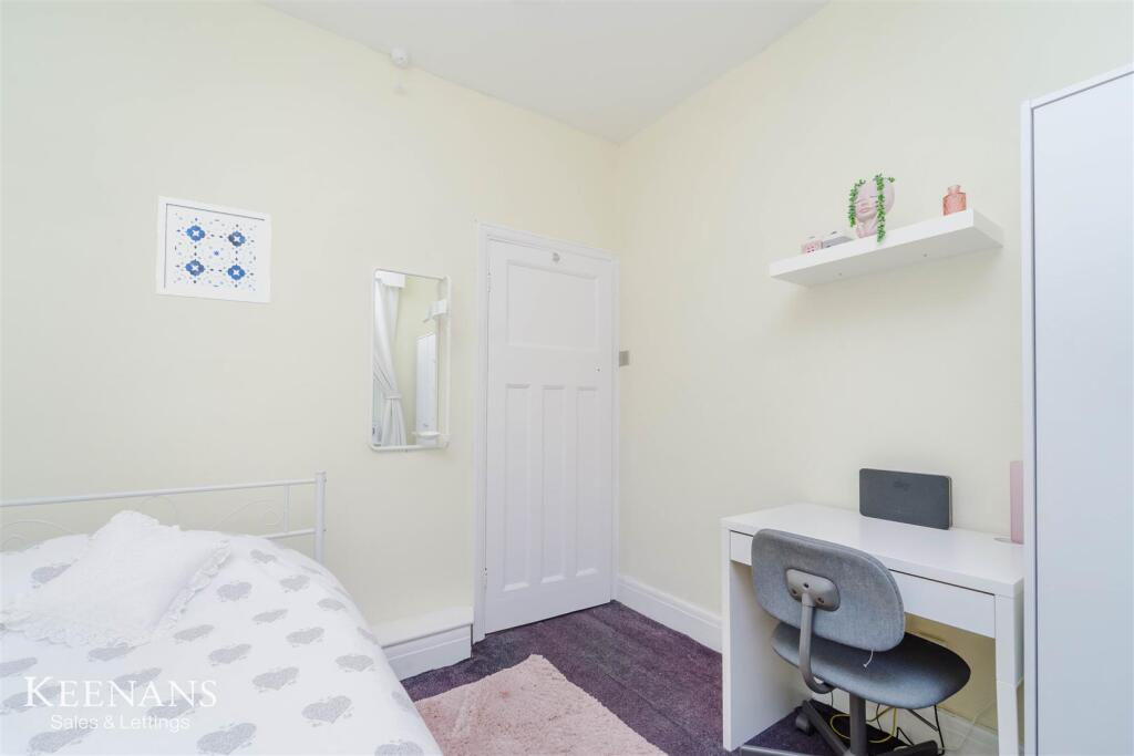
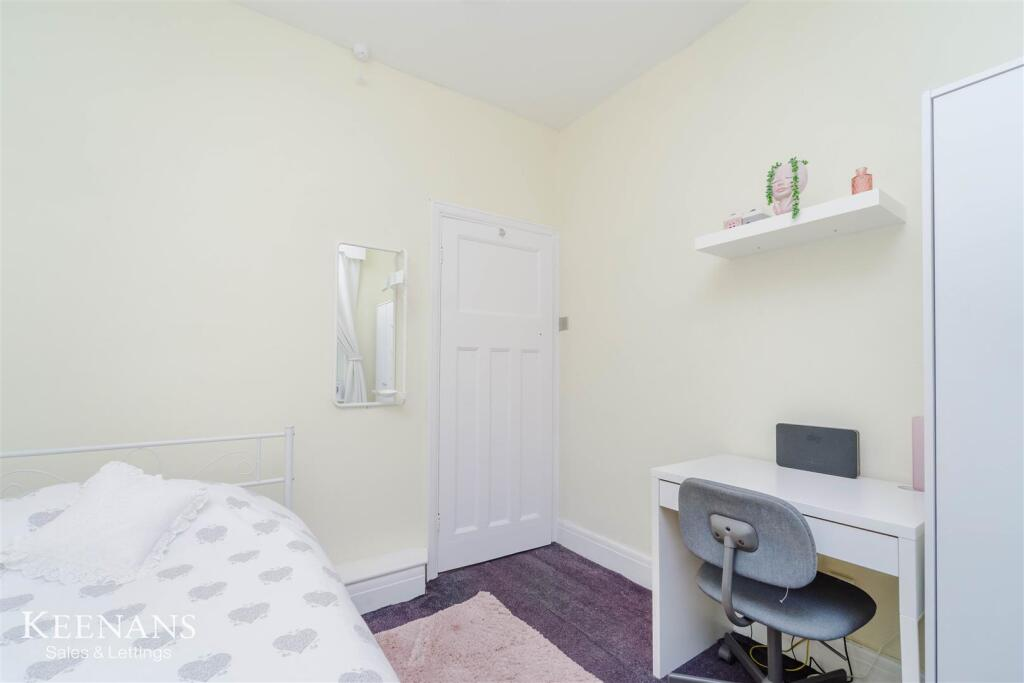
- wall art [155,195,272,305]
